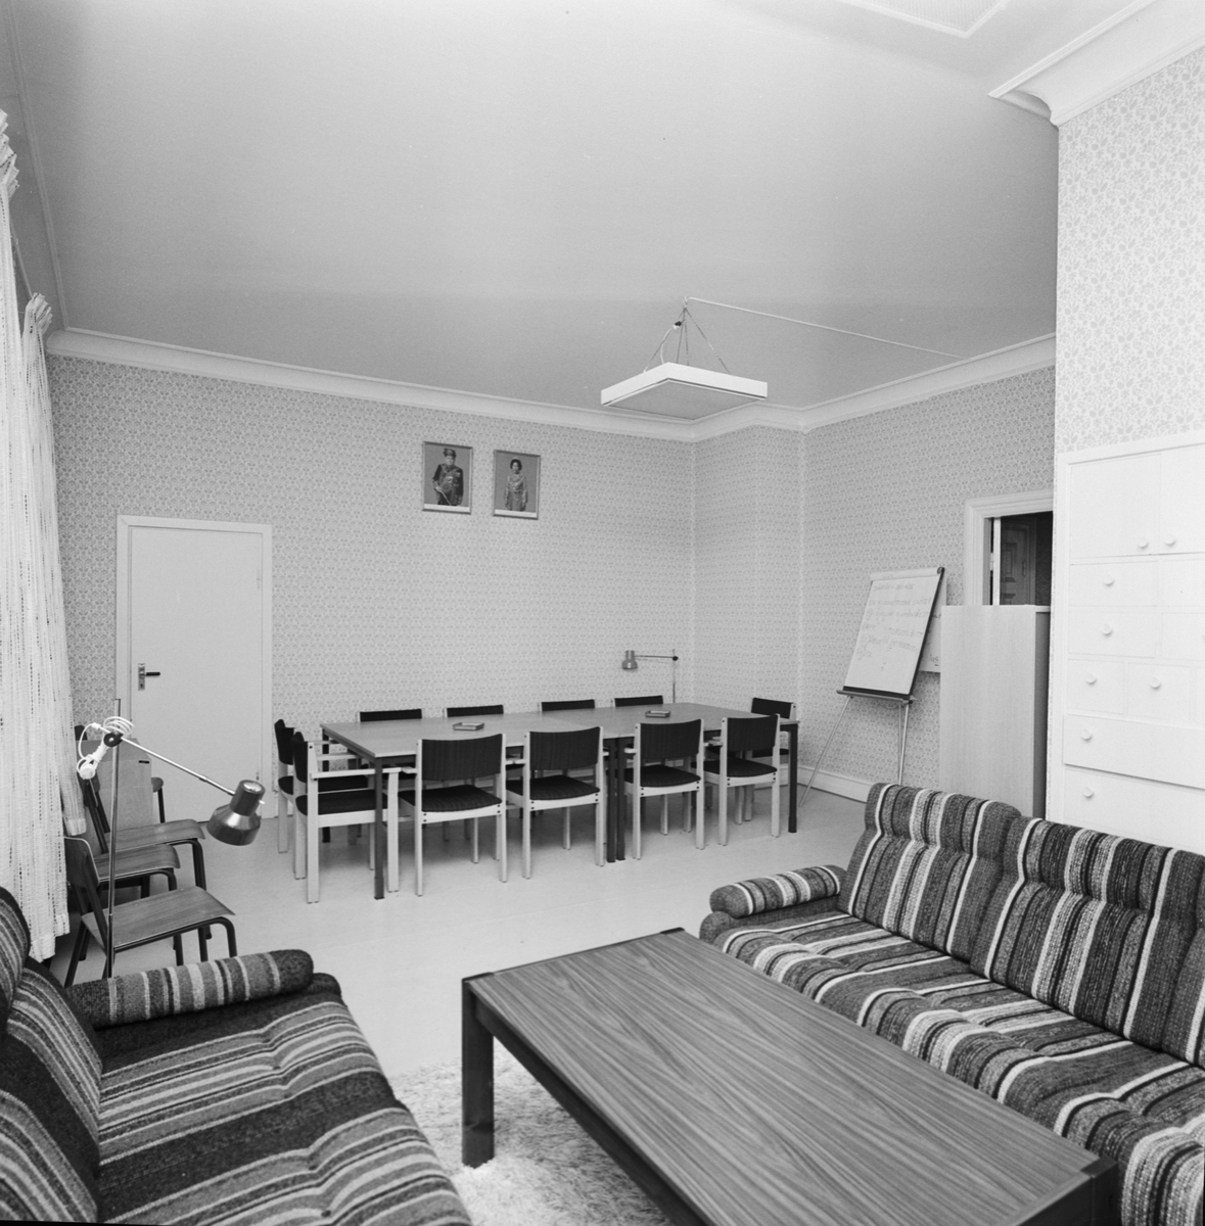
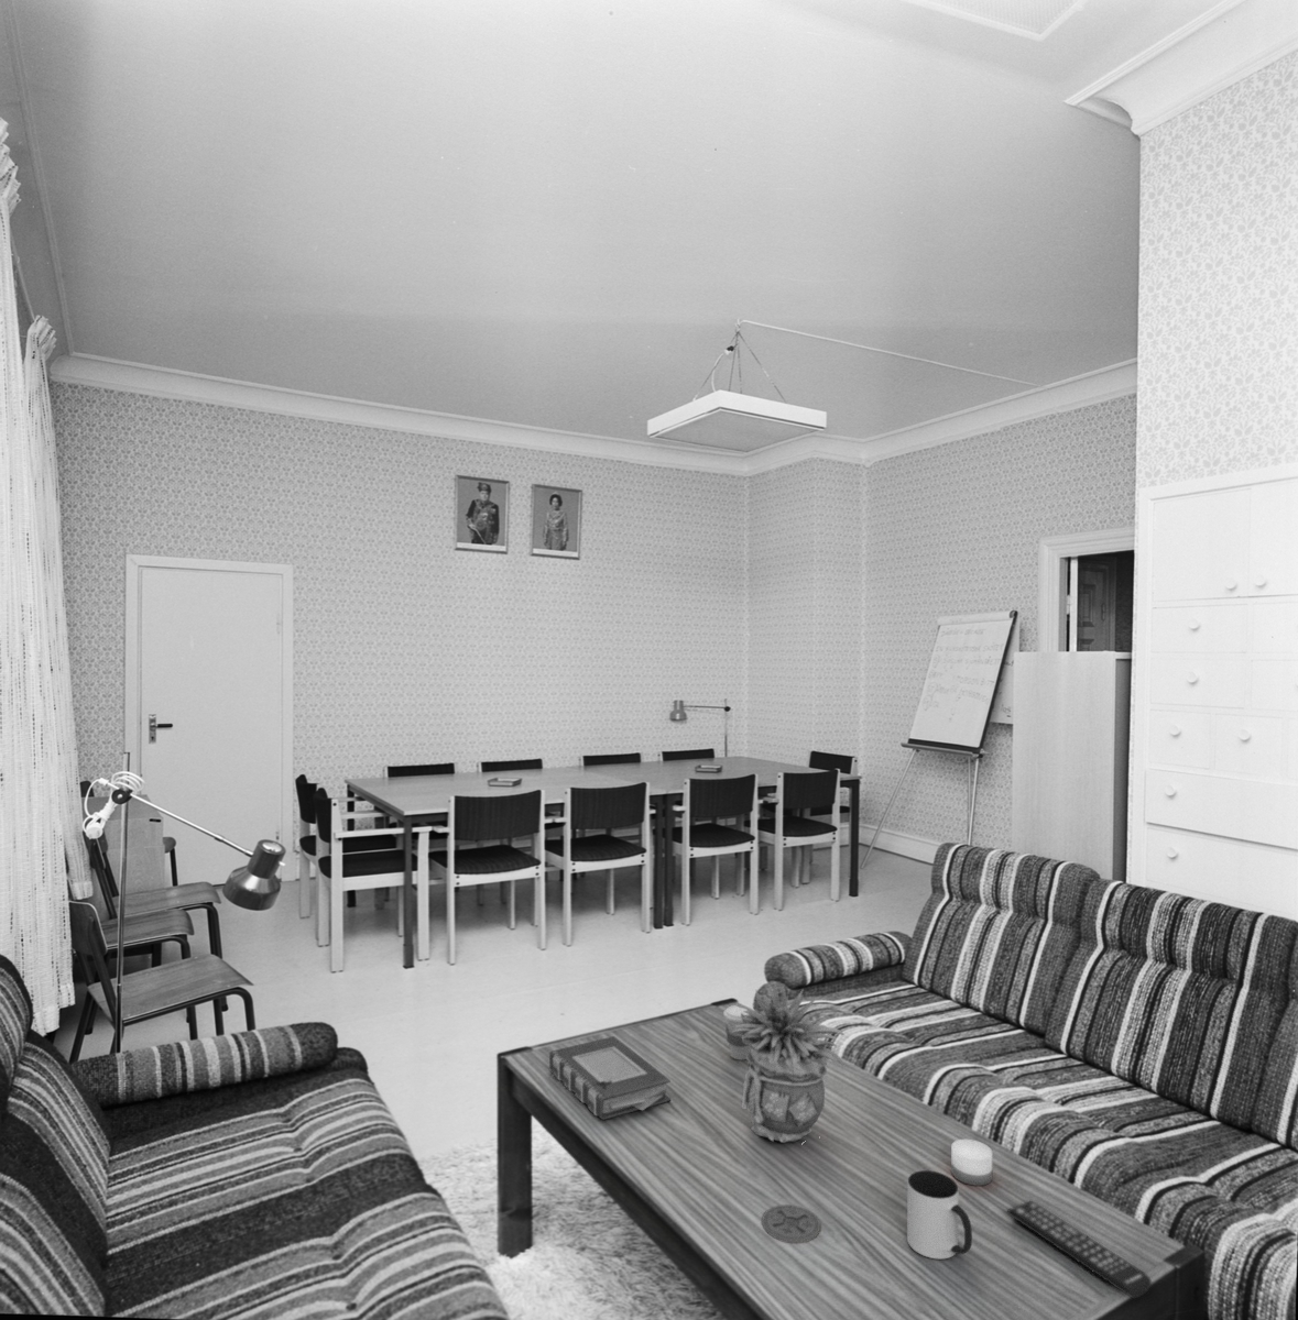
+ coaster [761,1204,821,1244]
+ mug [906,1169,974,1261]
+ book [548,1035,672,1120]
+ candle [950,1138,993,1187]
+ remote control [1007,1200,1153,1299]
+ coffee cup [723,1004,755,1061]
+ potted plant [729,984,845,1144]
